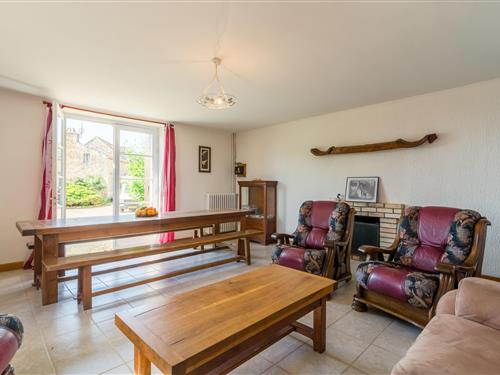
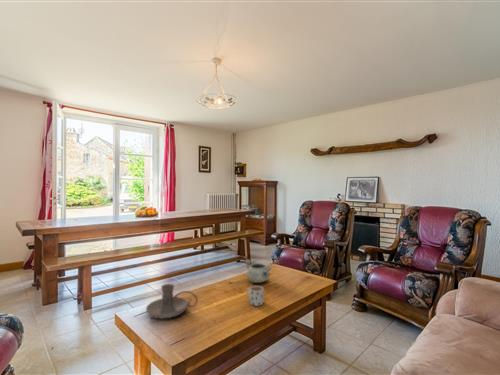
+ candle holder [145,283,199,319]
+ mug [245,285,265,307]
+ decorative bowl [244,258,273,284]
